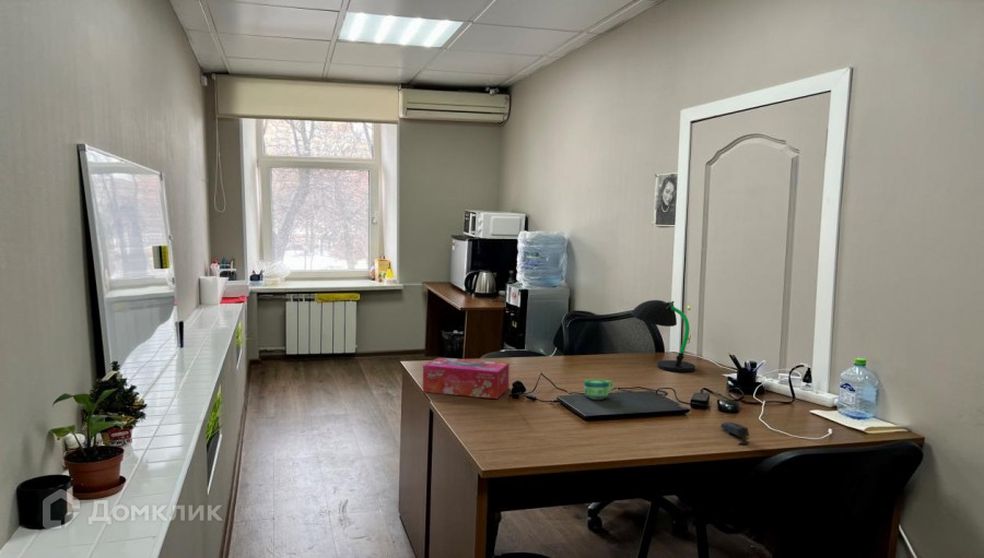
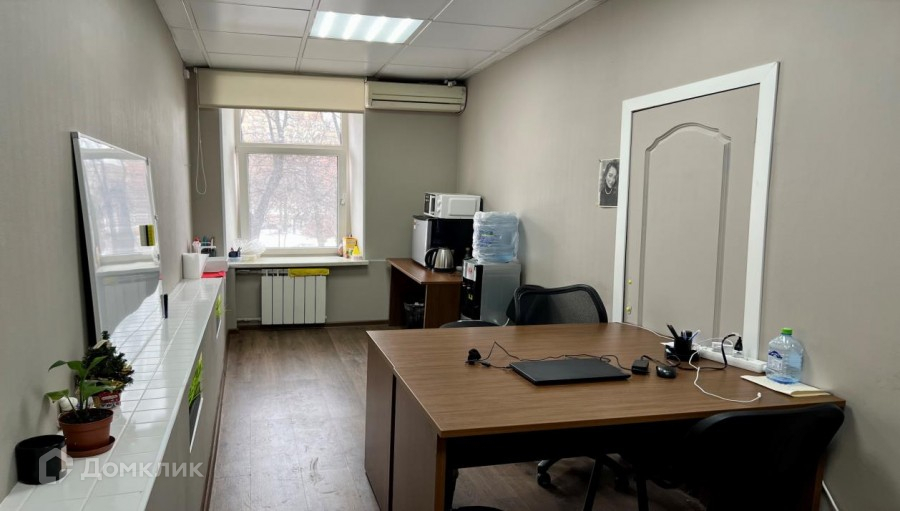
- cup [583,378,614,401]
- desk lamp [630,299,696,373]
- tissue box [422,356,511,400]
- stapler [719,420,750,444]
